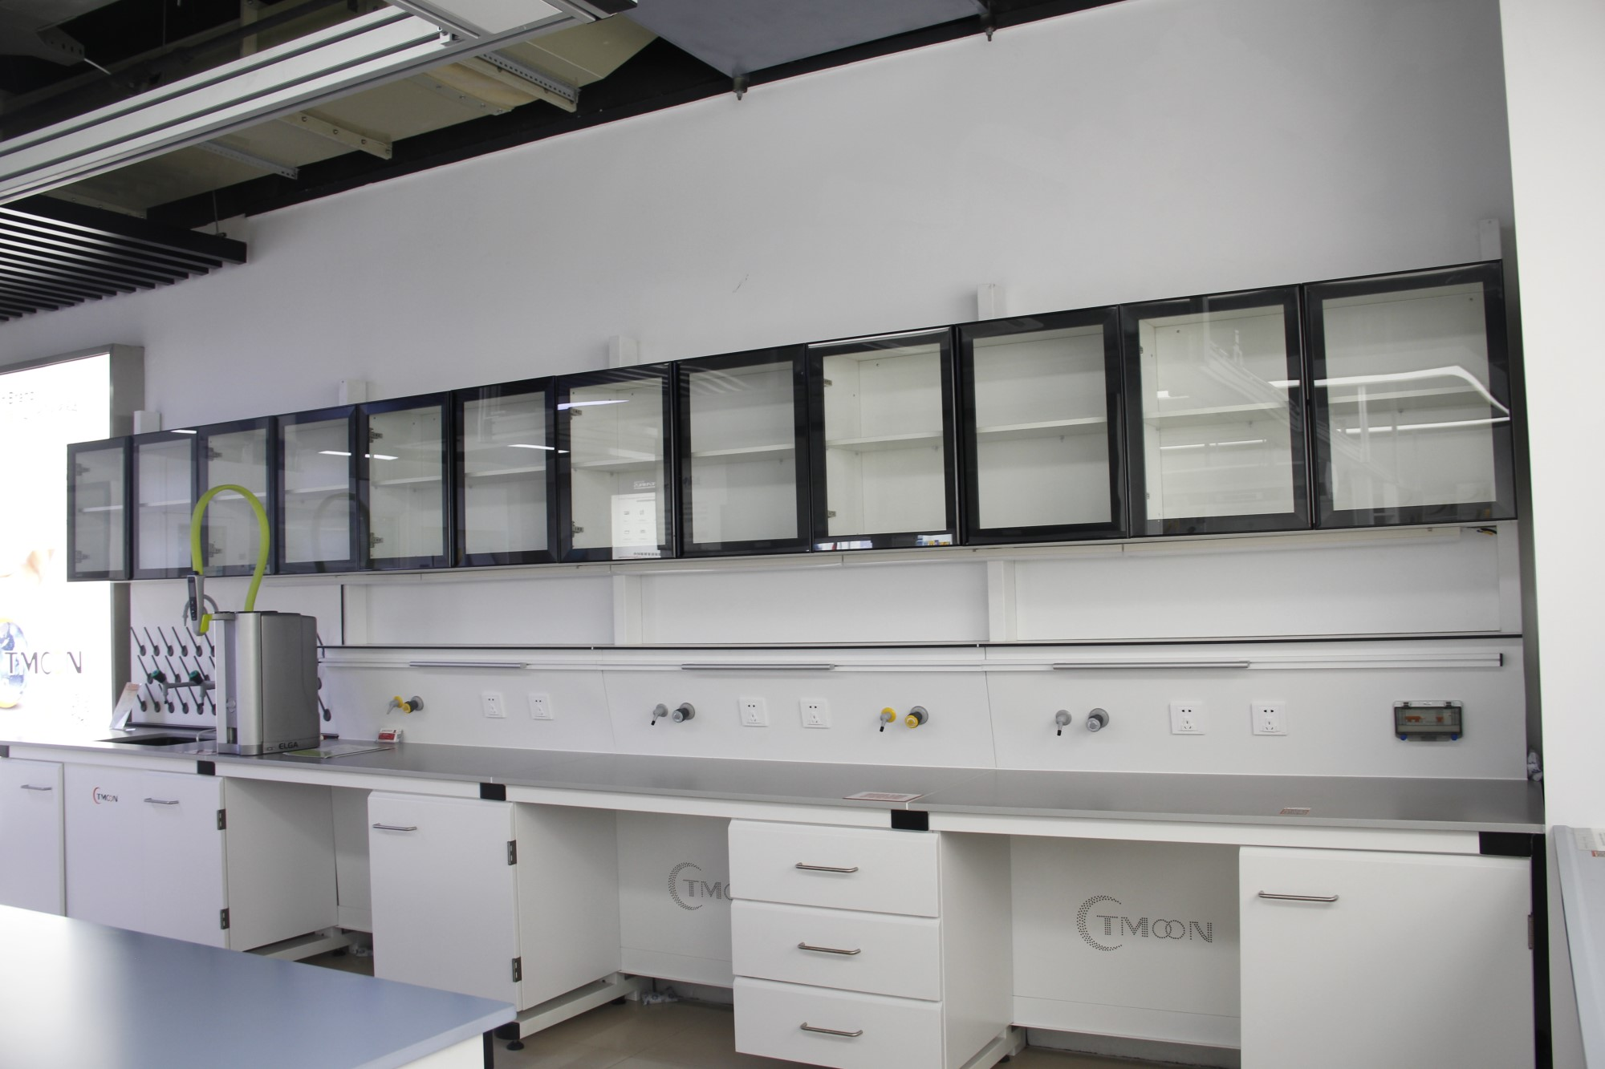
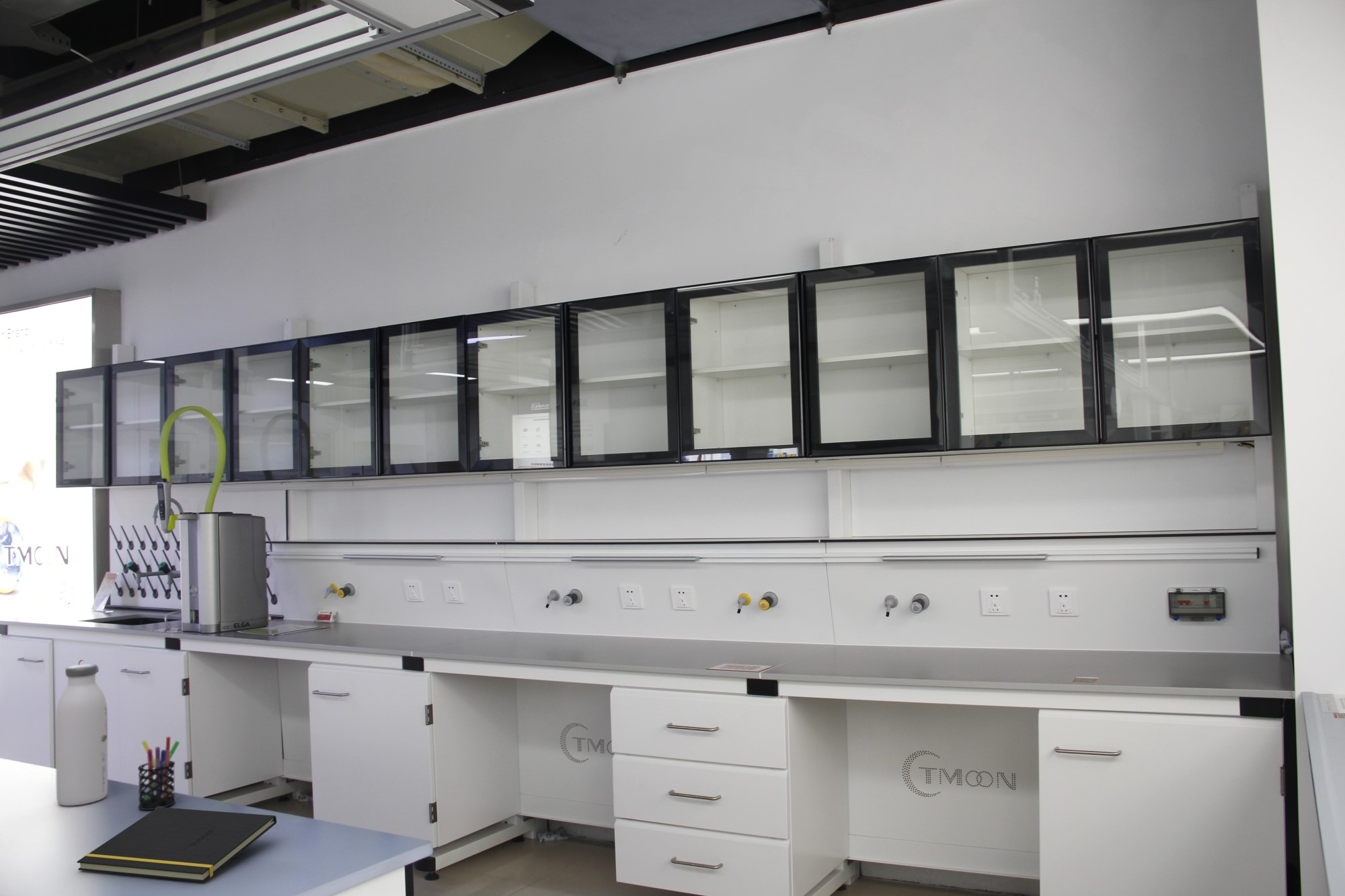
+ pen holder [137,736,180,811]
+ water bottle [55,663,108,807]
+ notepad [77,807,277,883]
